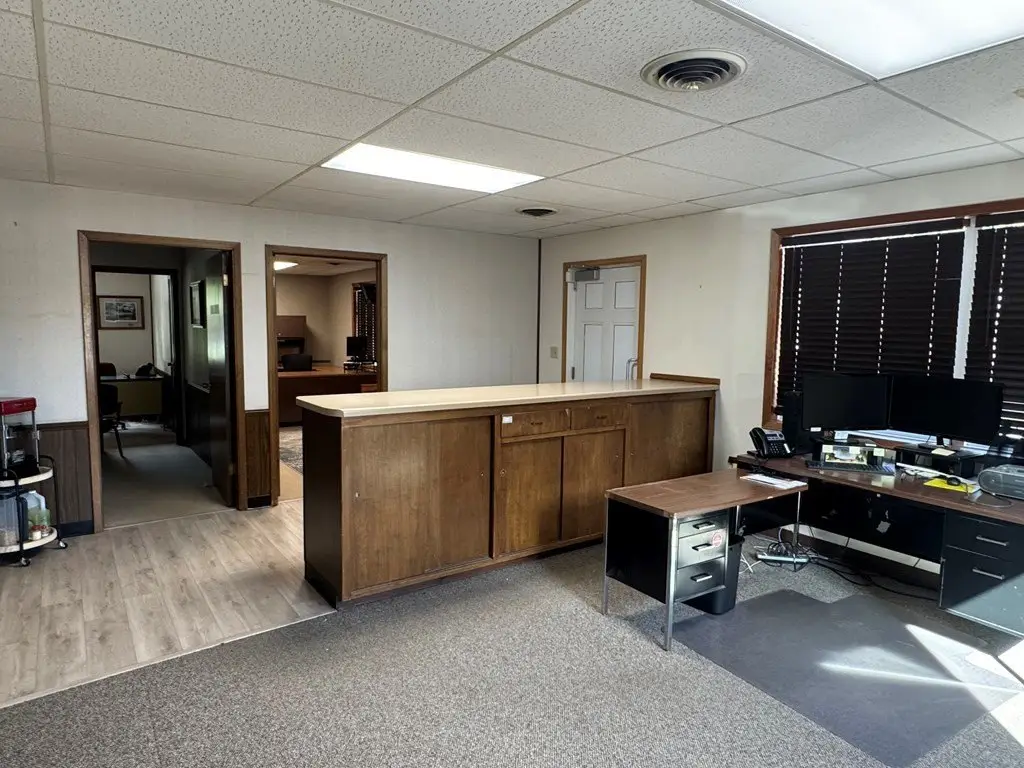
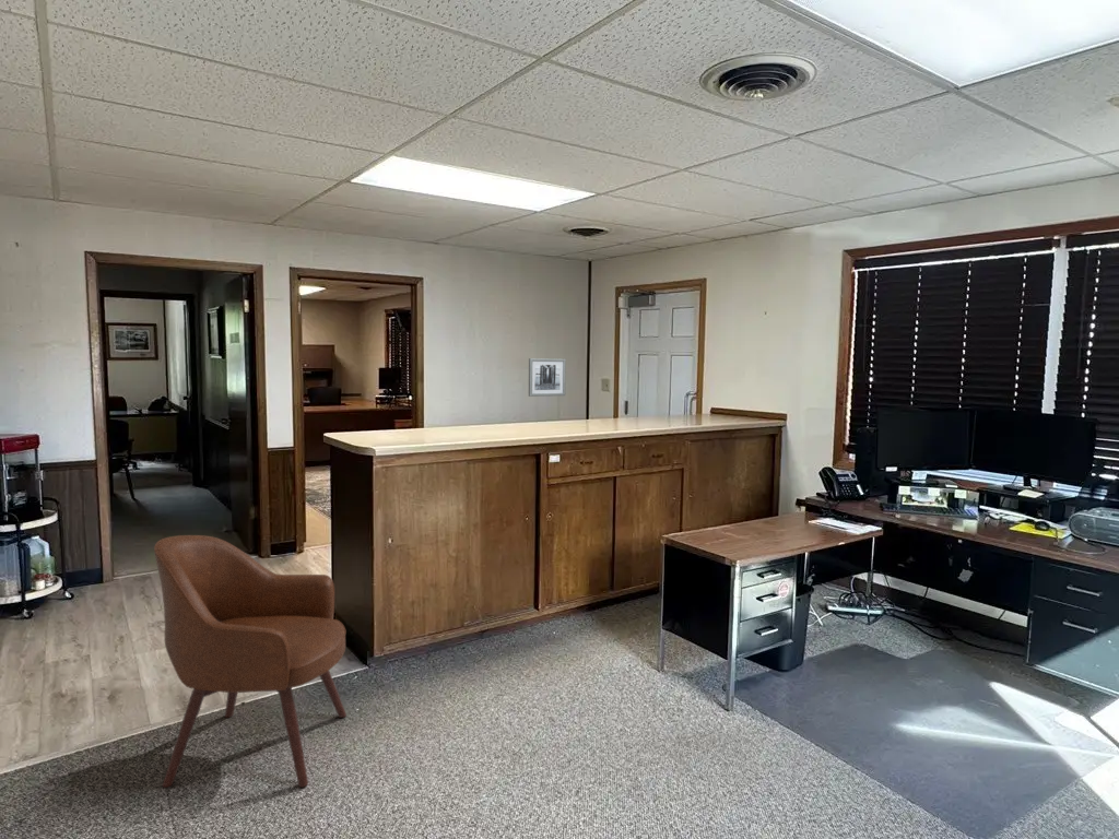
+ chair [153,534,348,789]
+ wall art [528,357,567,398]
